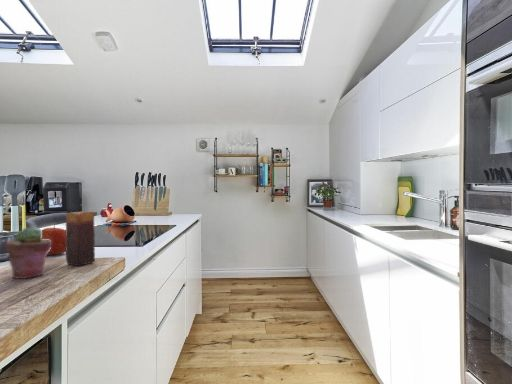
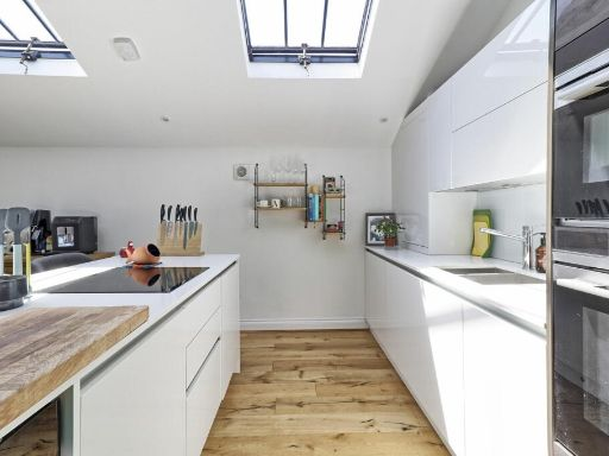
- apple [41,223,66,256]
- candle [65,211,96,267]
- potted succulent [4,225,51,280]
